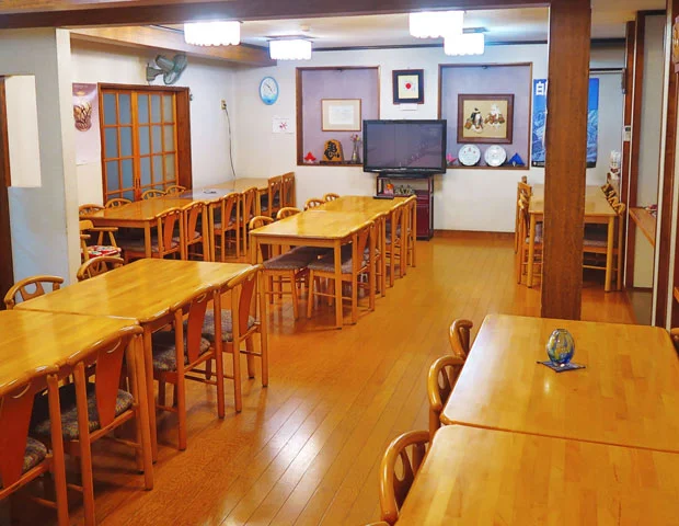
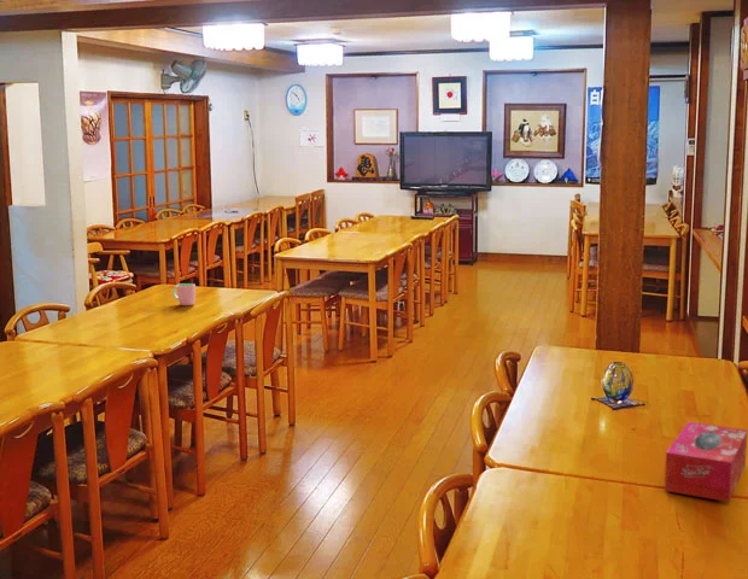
+ cup [171,282,197,306]
+ tissue box [664,421,748,503]
